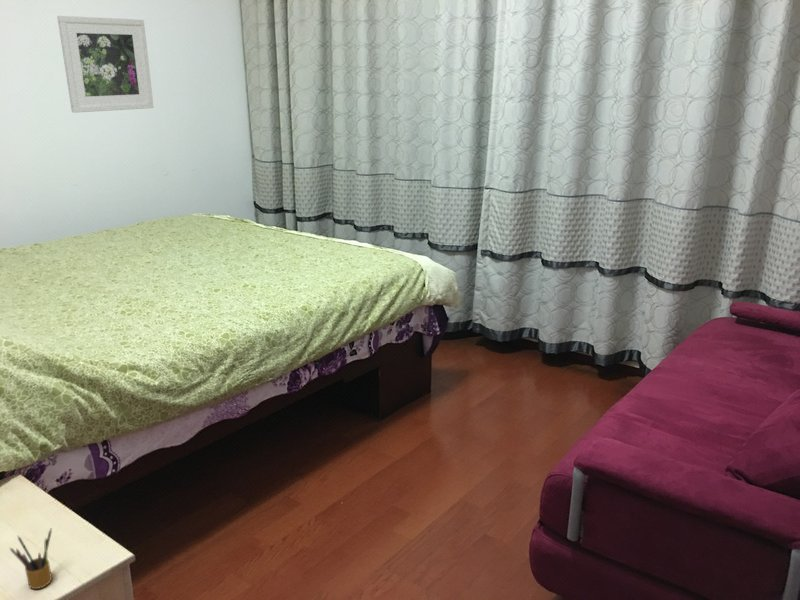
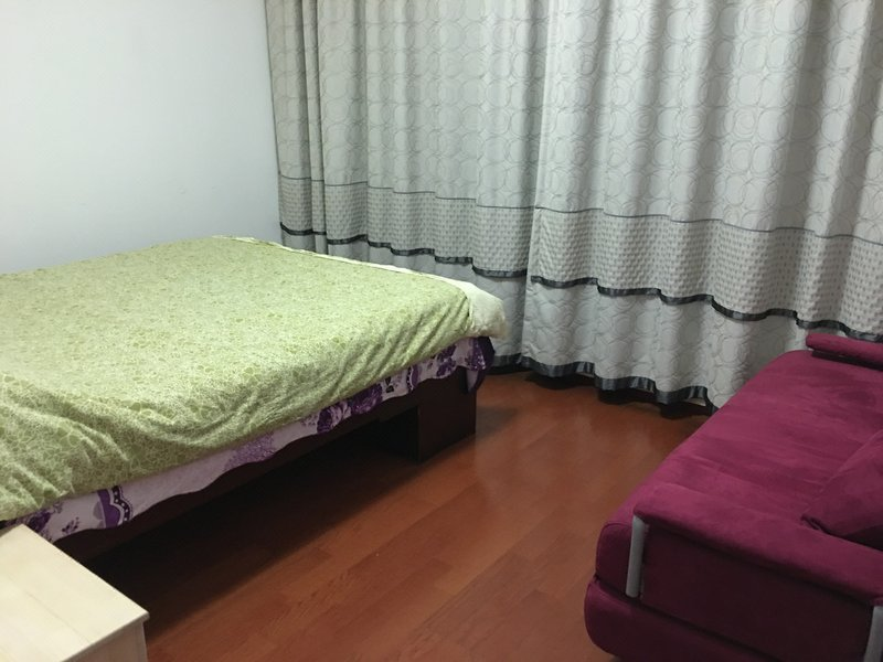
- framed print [56,15,155,114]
- pencil box [9,528,53,590]
